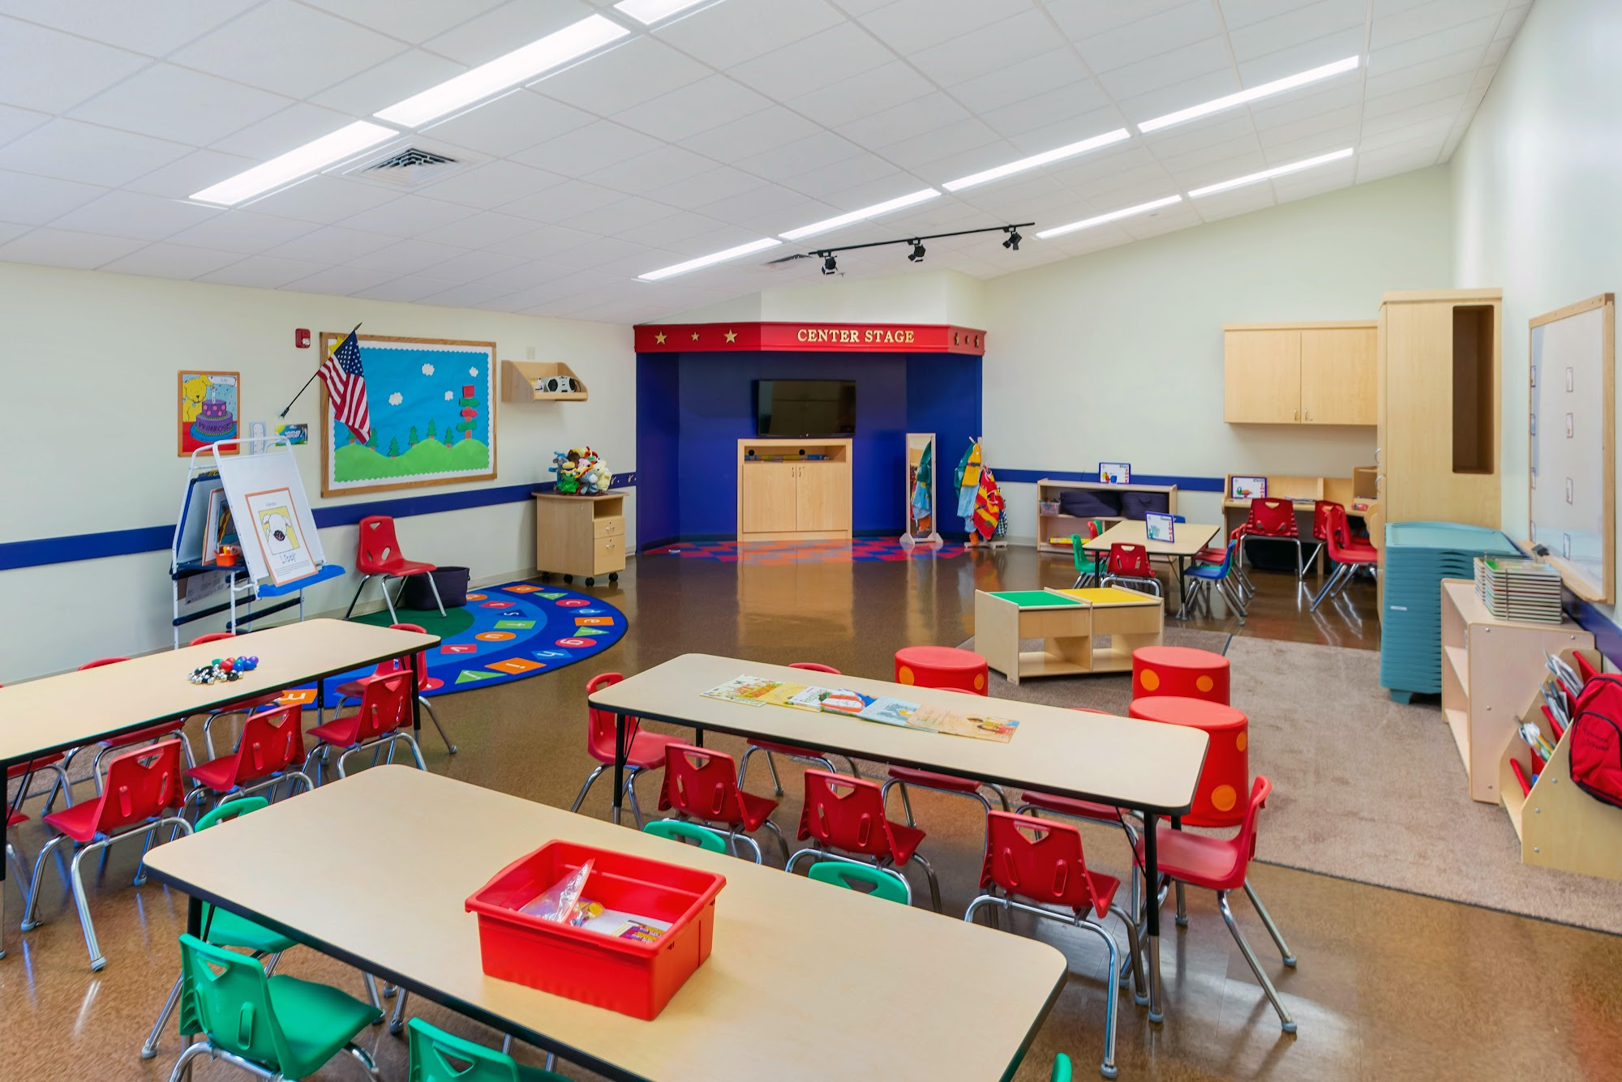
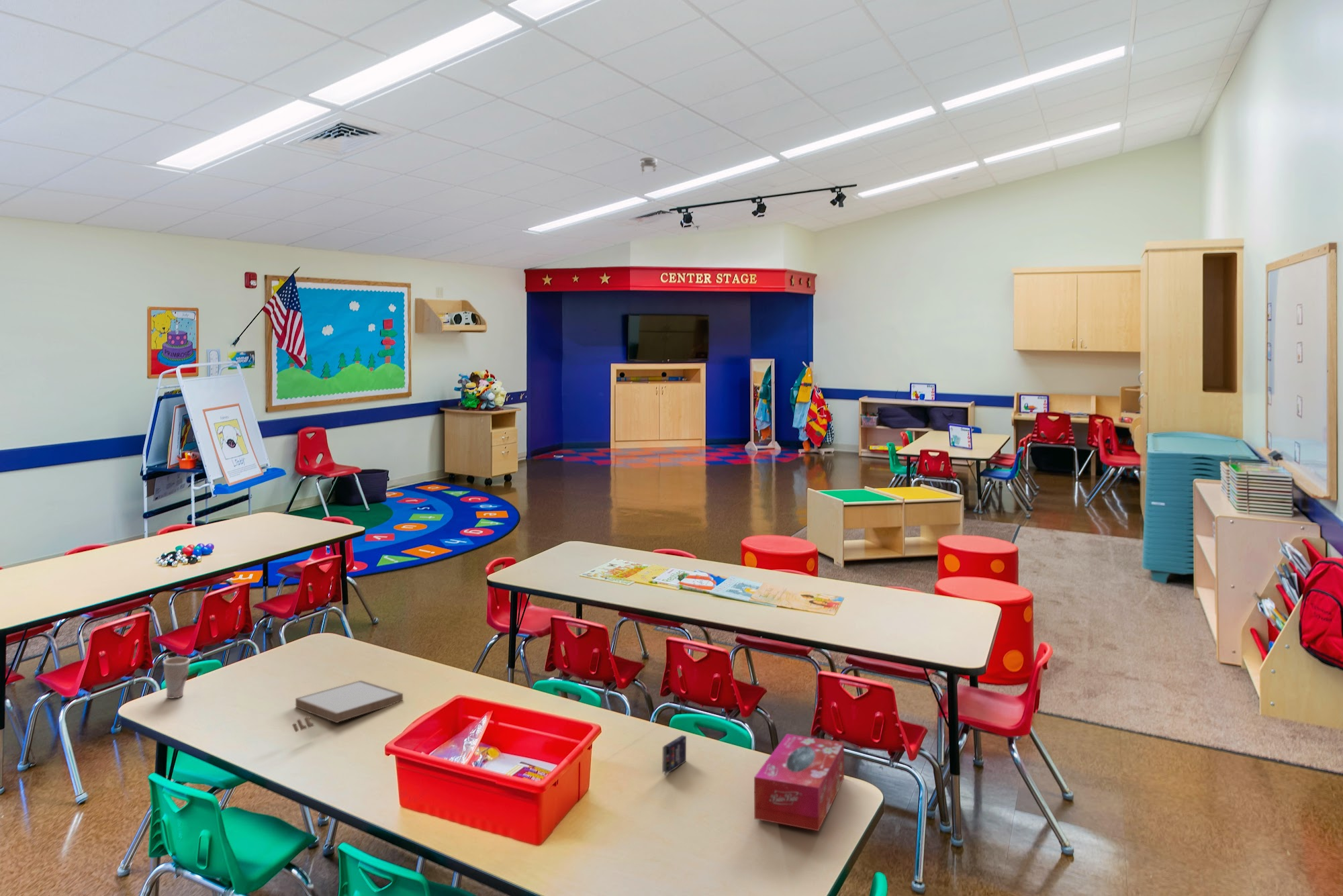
+ crayon box [661,734,687,776]
+ puzzle [291,680,404,733]
+ smoke detector [639,157,658,177]
+ cup [162,656,191,699]
+ tissue box [753,733,845,832]
